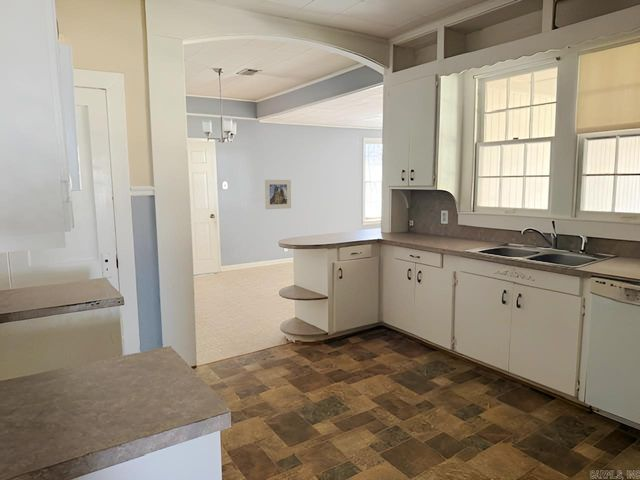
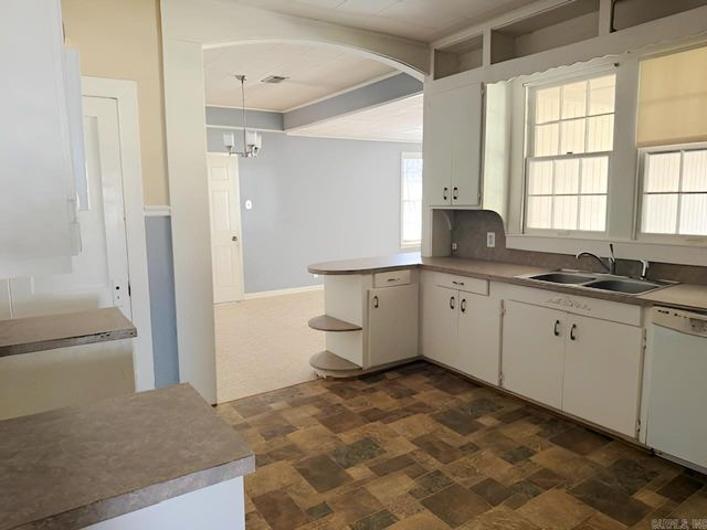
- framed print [264,179,292,210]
